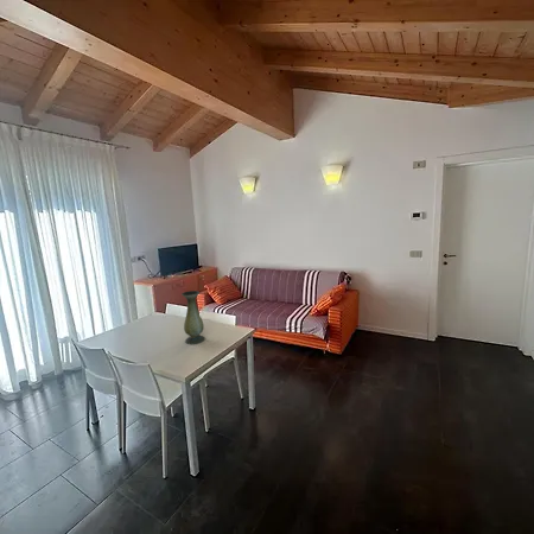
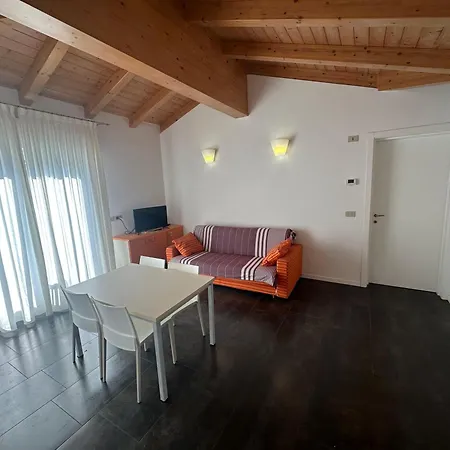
- vase [180,290,206,345]
